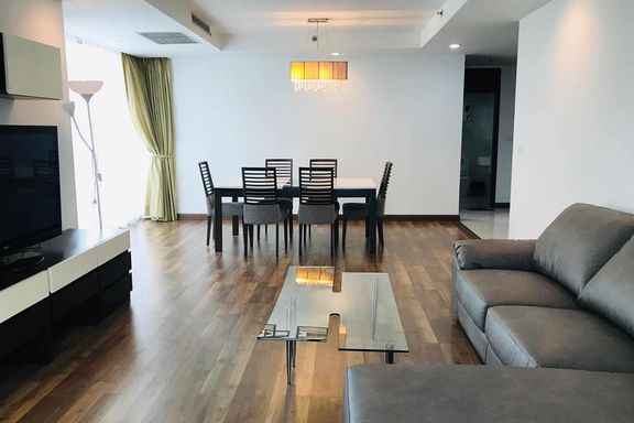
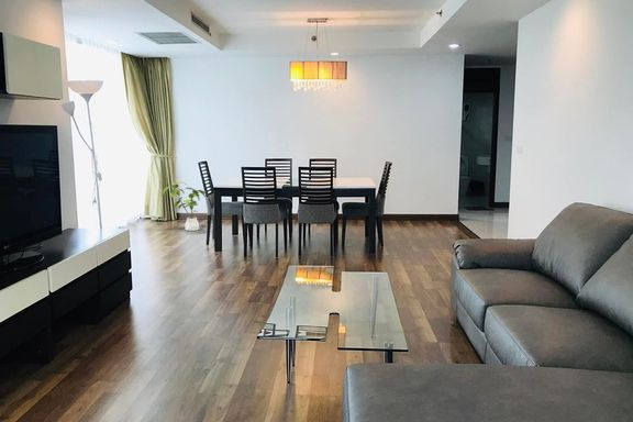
+ house plant [160,181,206,232]
